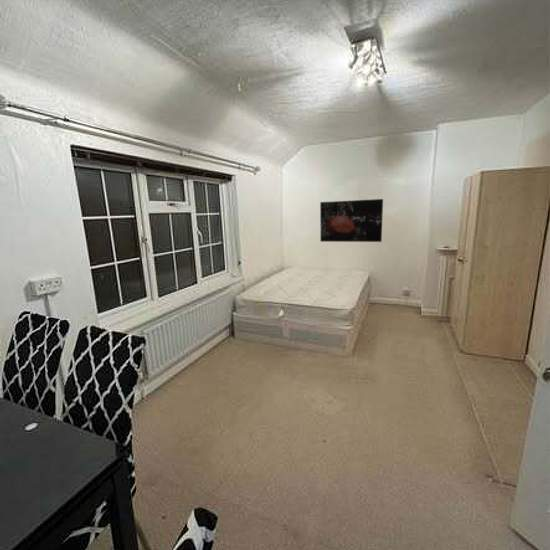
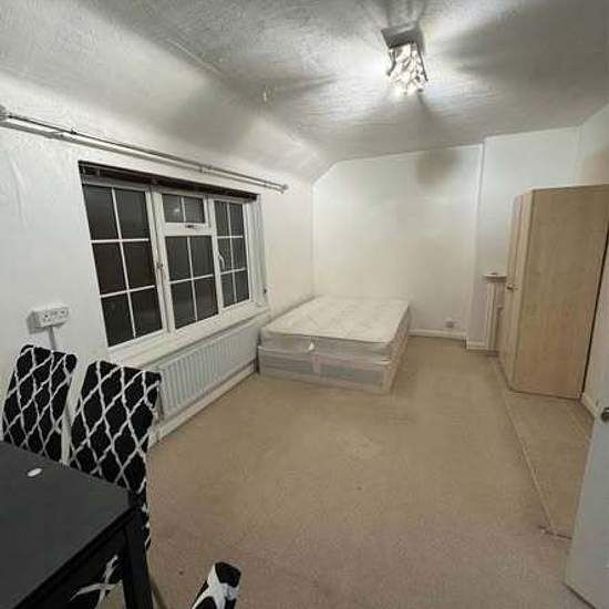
- wall art [319,198,384,243]
